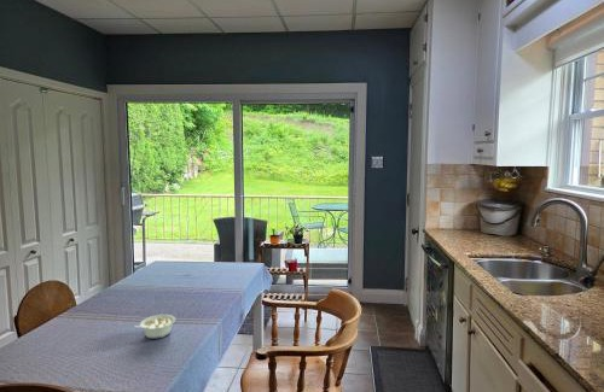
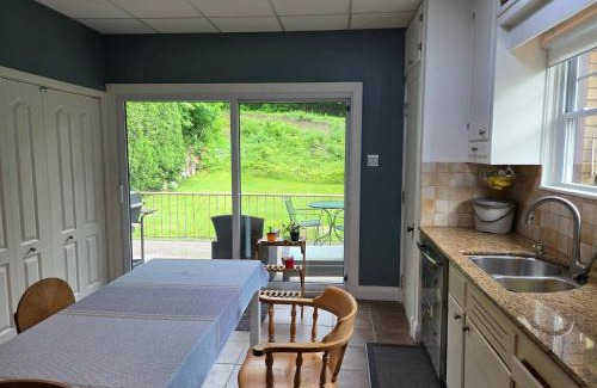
- legume [133,314,176,340]
